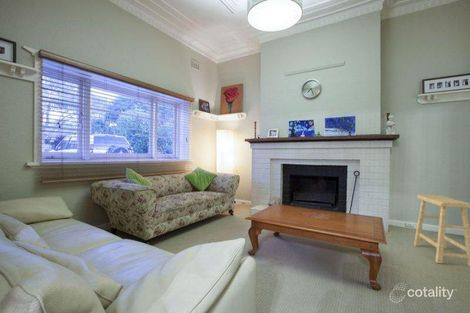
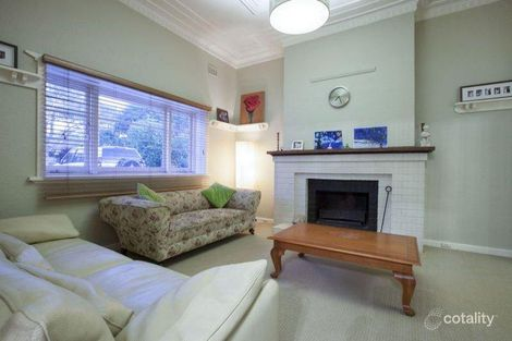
- stool [413,194,470,267]
